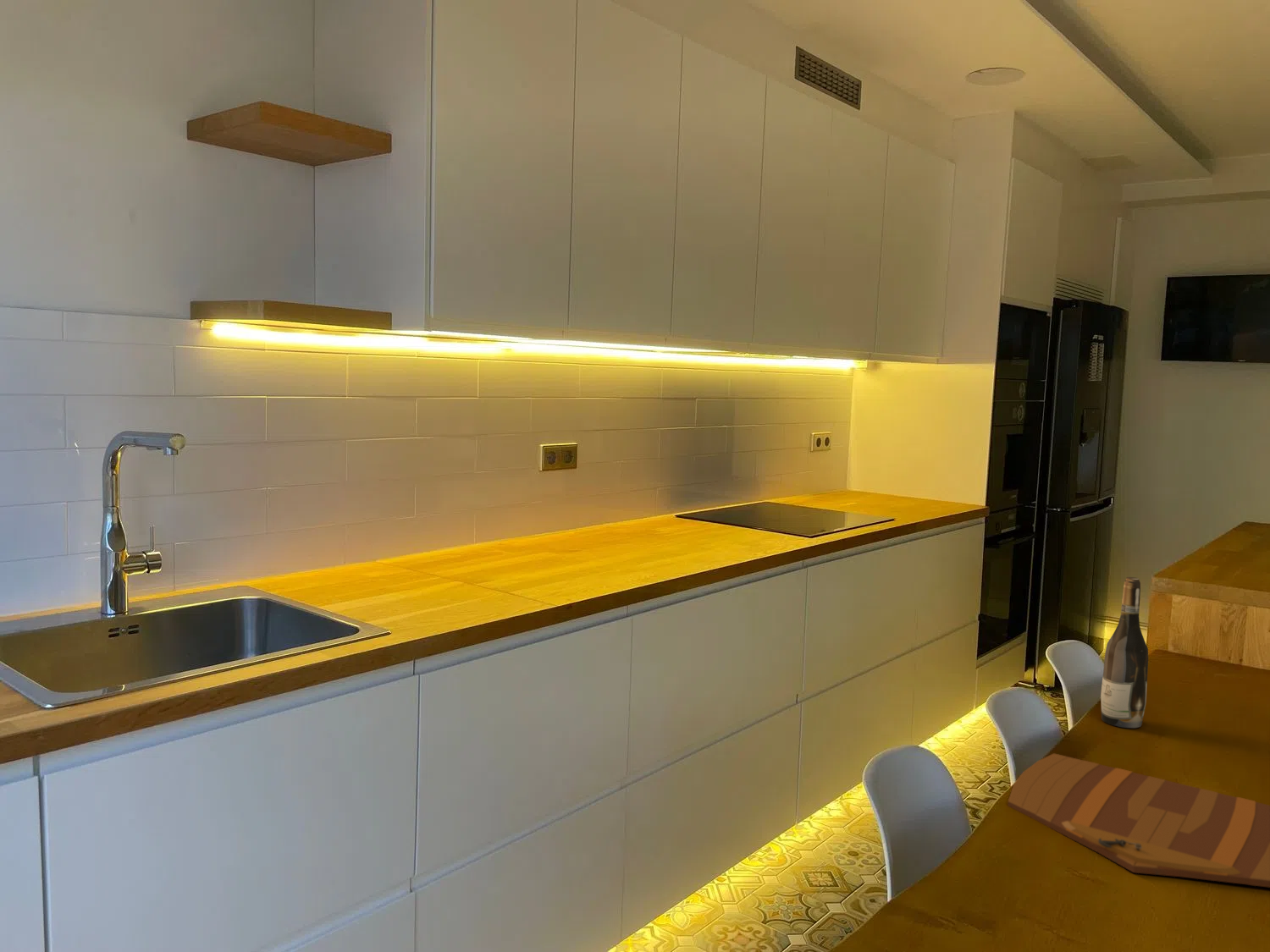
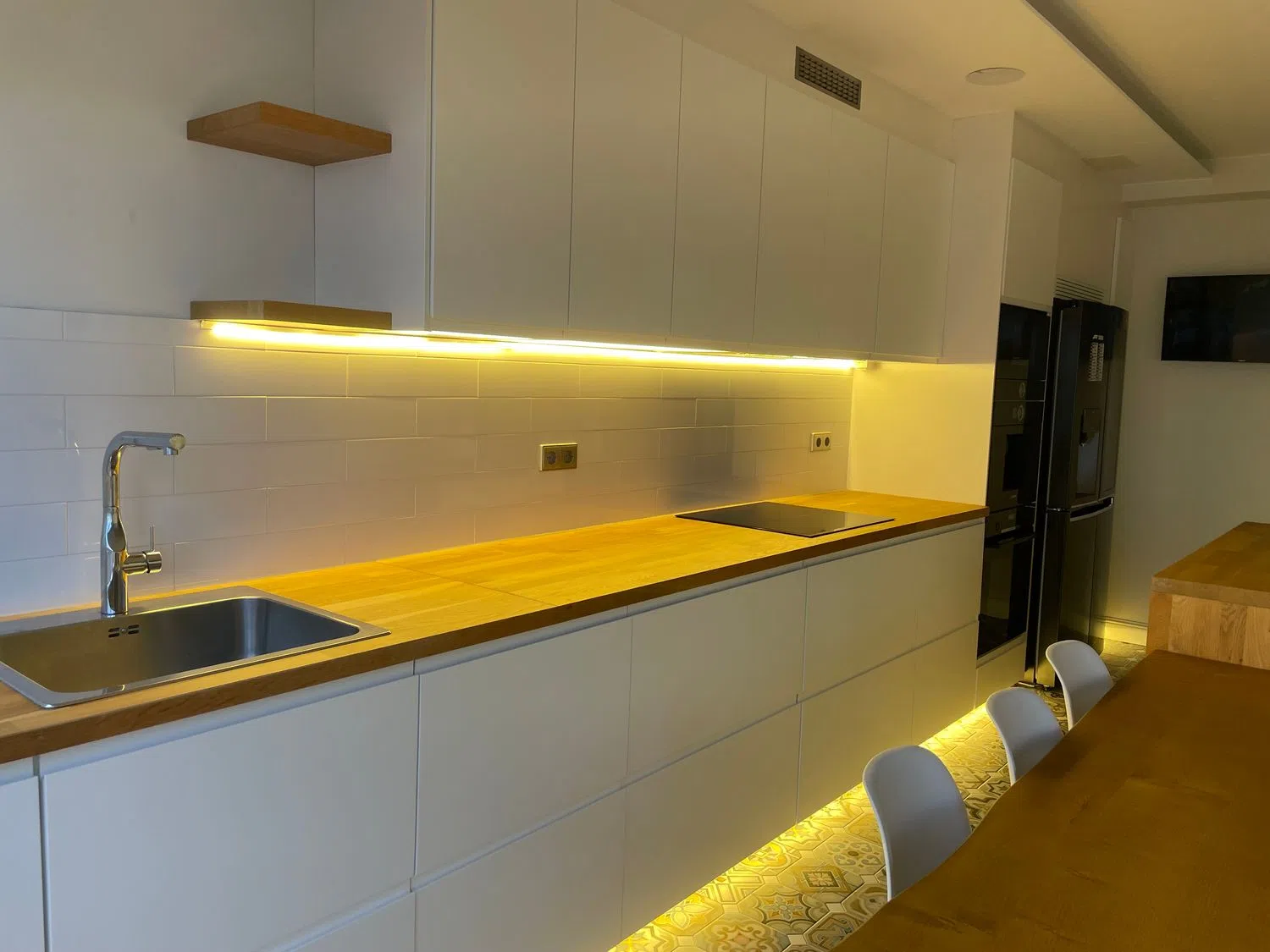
- wine bottle [1100,576,1149,729]
- cutting board [1007,752,1270,889]
